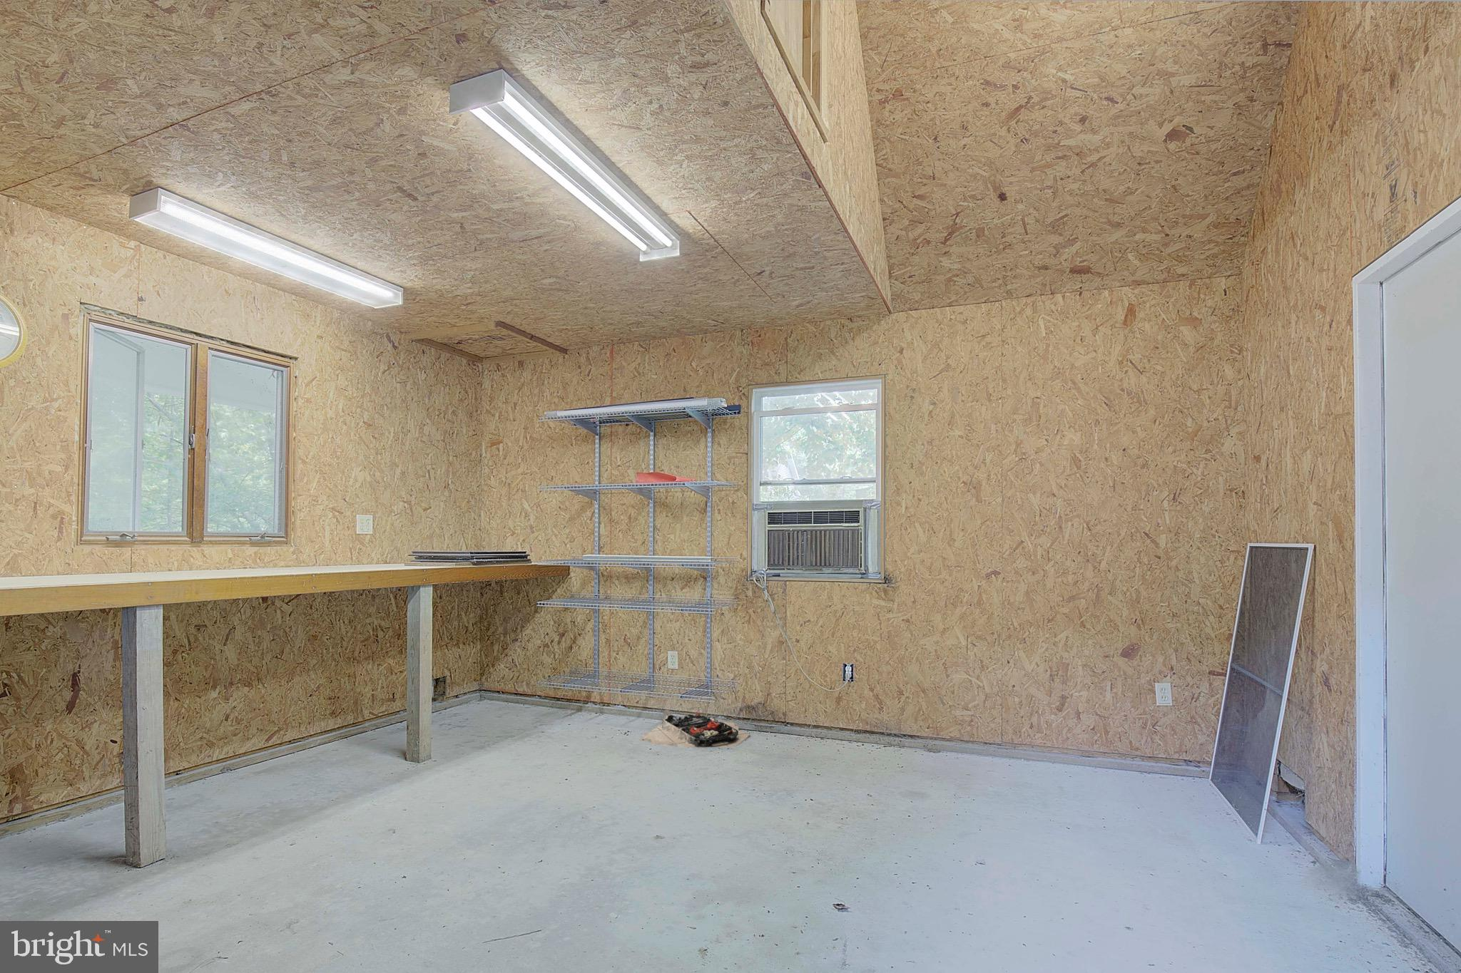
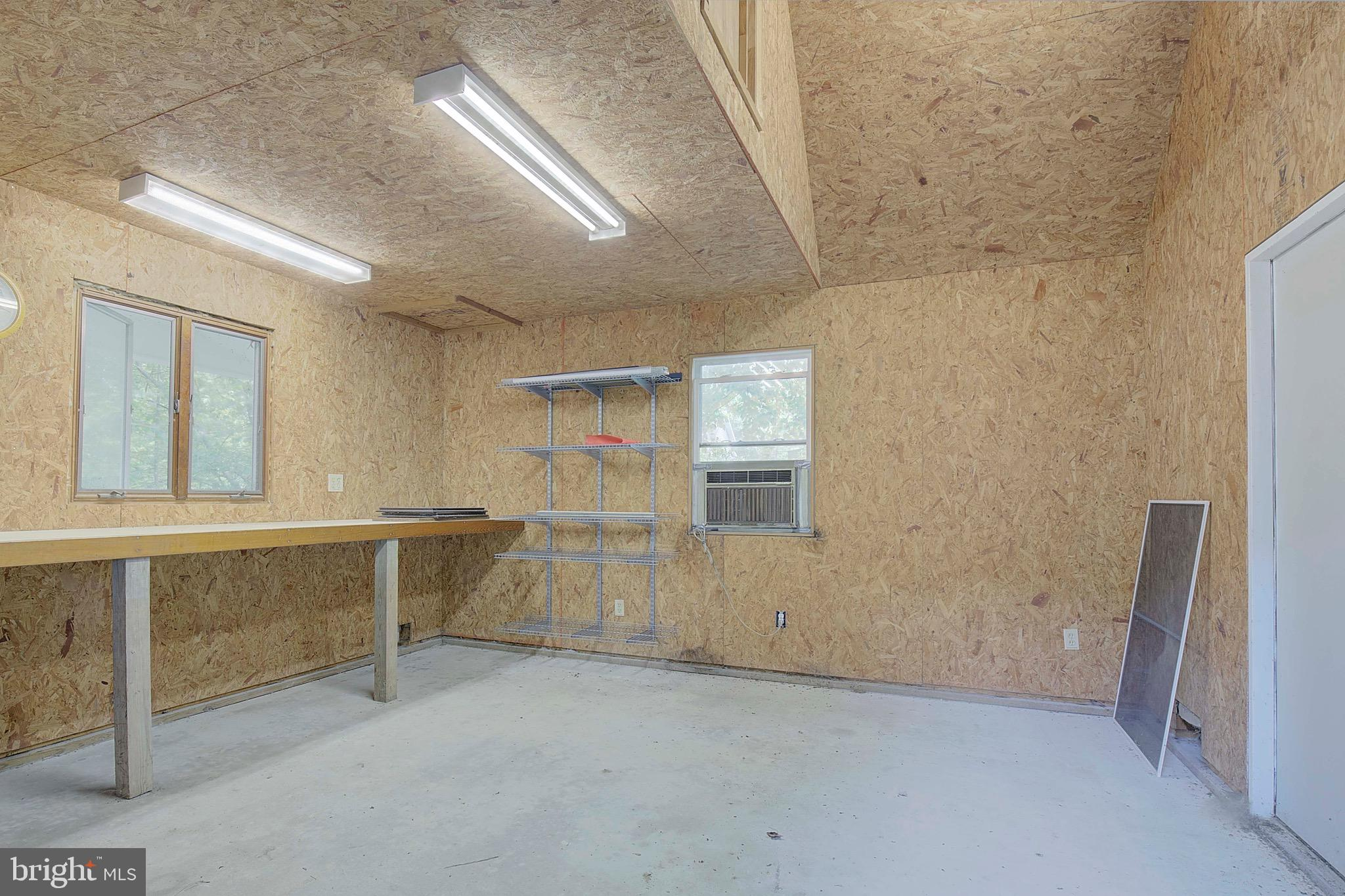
- toolbox [639,708,751,750]
